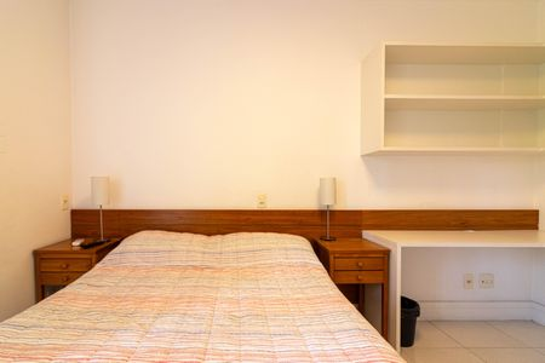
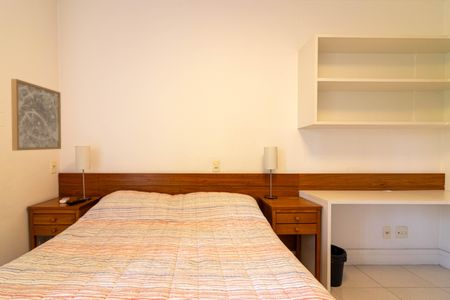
+ wall art [10,78,62,152]
